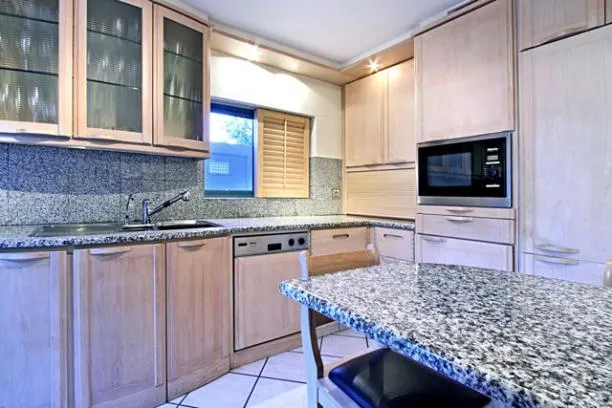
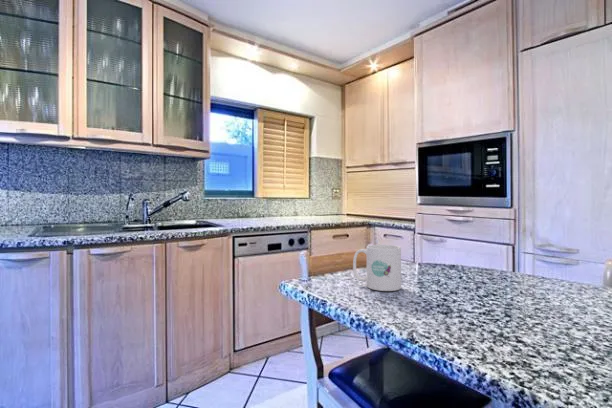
+ mug [352,244,402,292]
